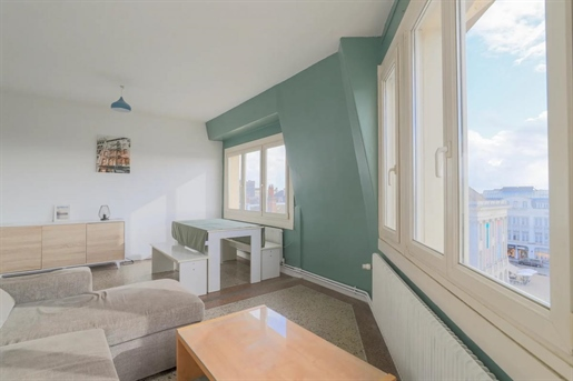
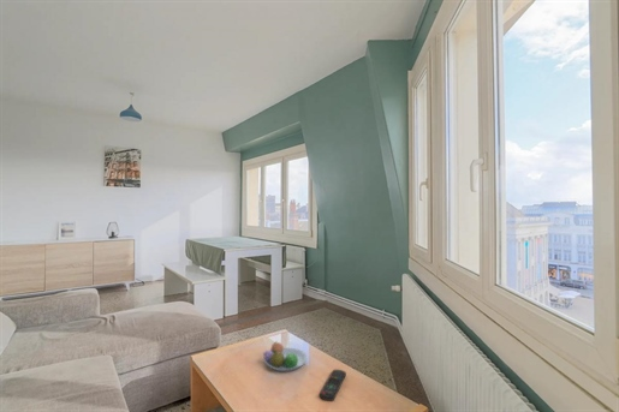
+ remote control [319,369,347,402]
+ fruit bowl [262,340,309,372]
